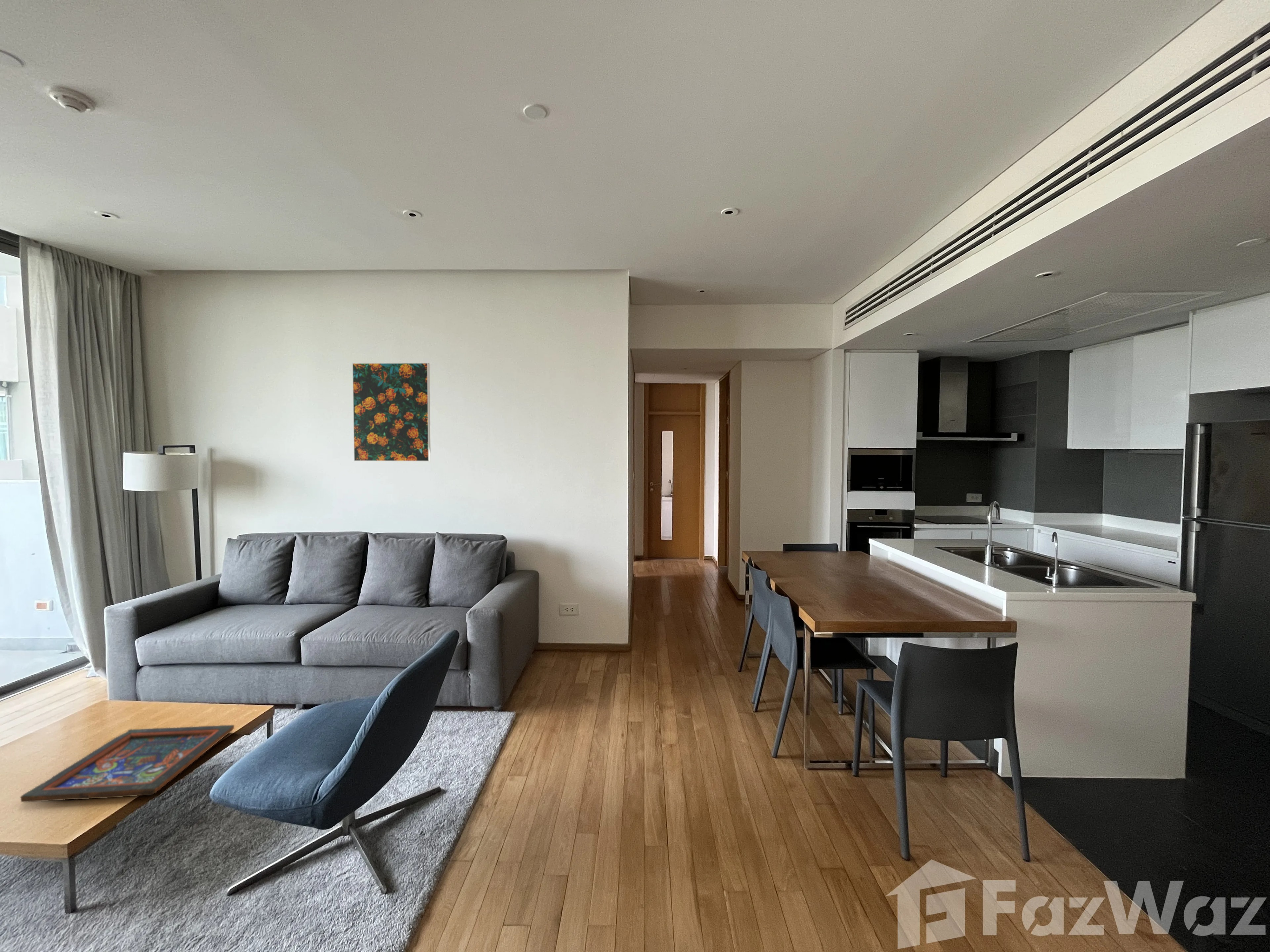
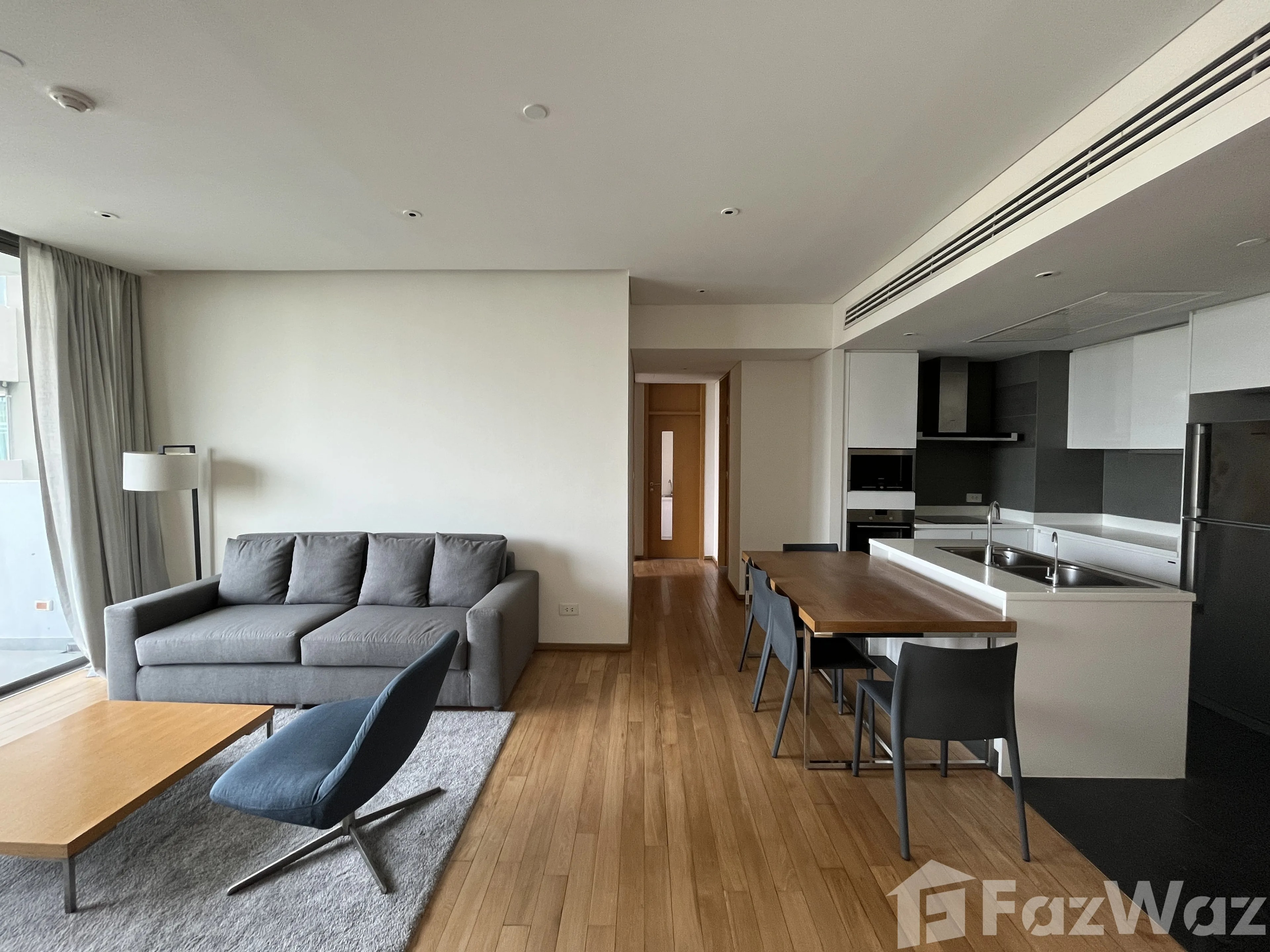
- religious icon [20,725,234,803]
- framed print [352,363,431,462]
